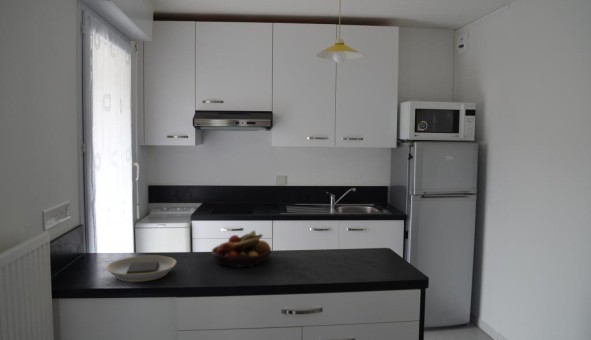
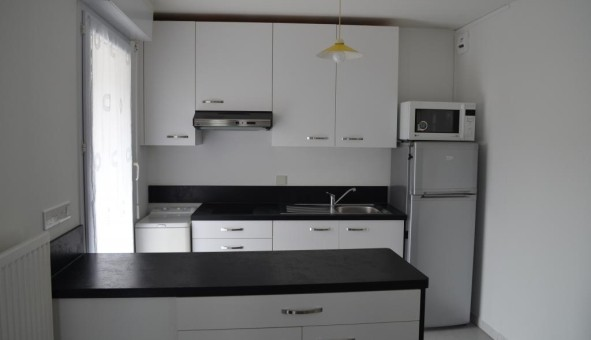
- fruit bowl [210,229,272,269]
- plate [106,254,177,283]
